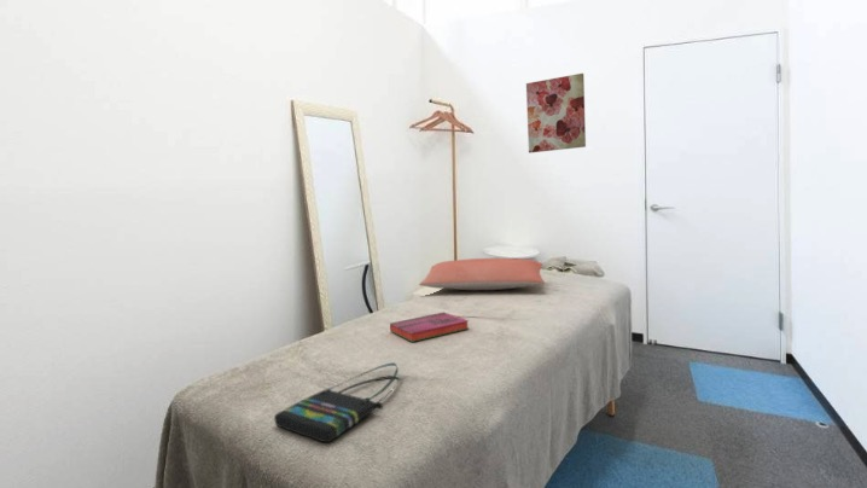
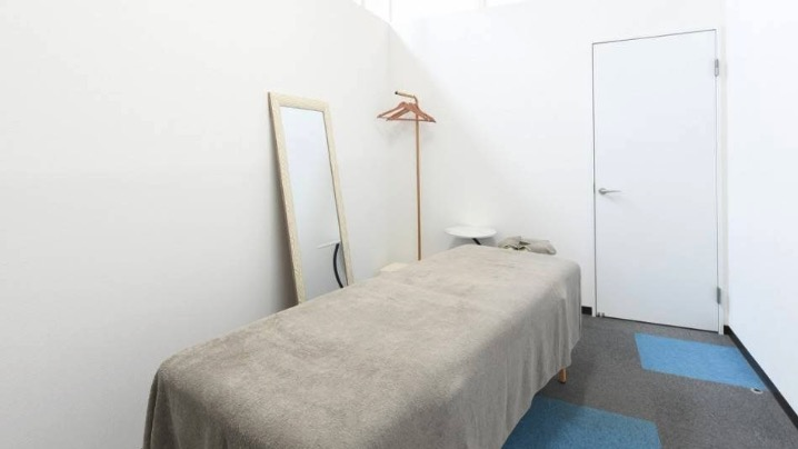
- tote bag [273,361,400,443]
- hardback book [389,312,470,343]
- wall art [525,72,587,153]
- pillow [418,257,546,291]
